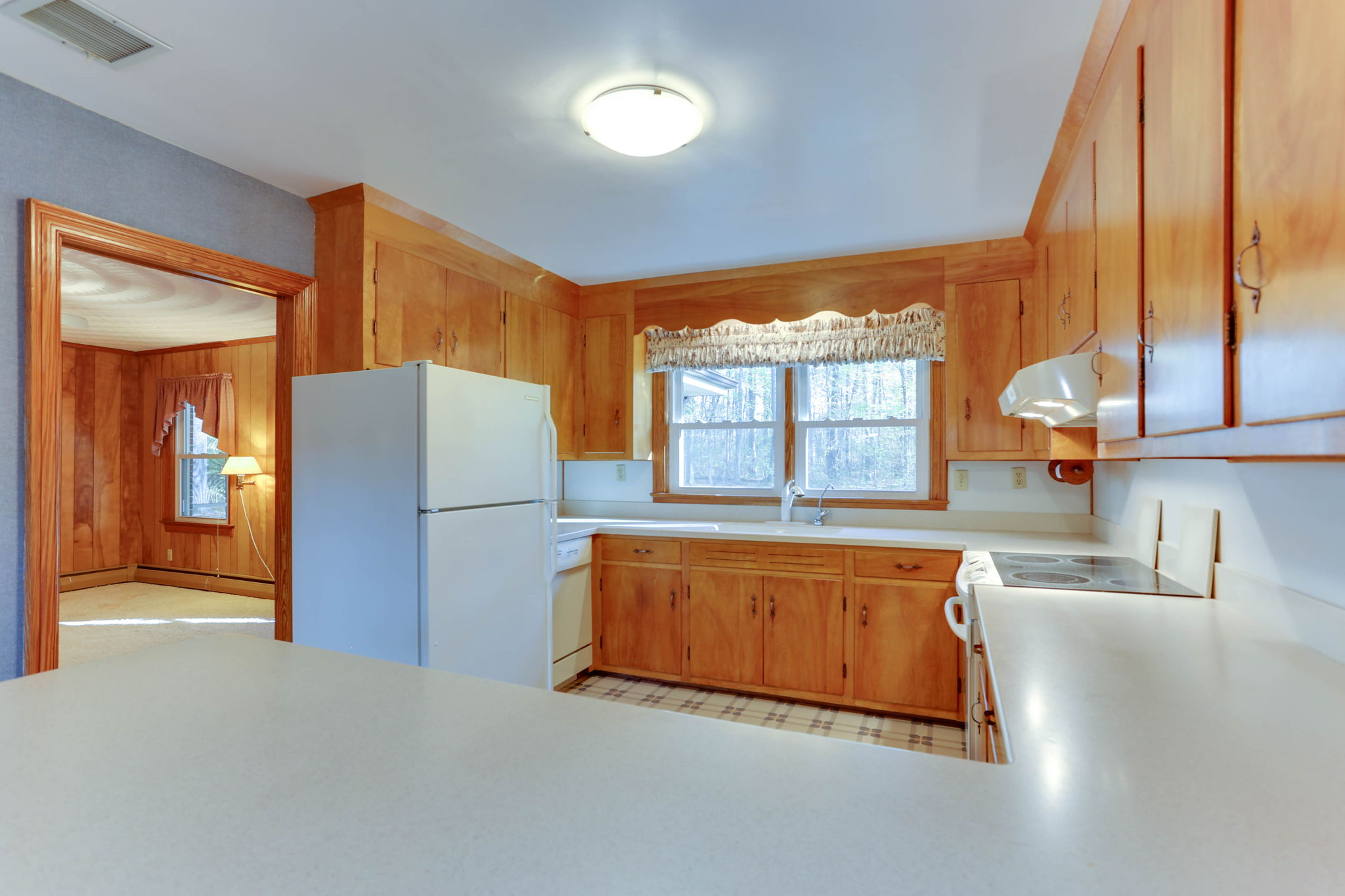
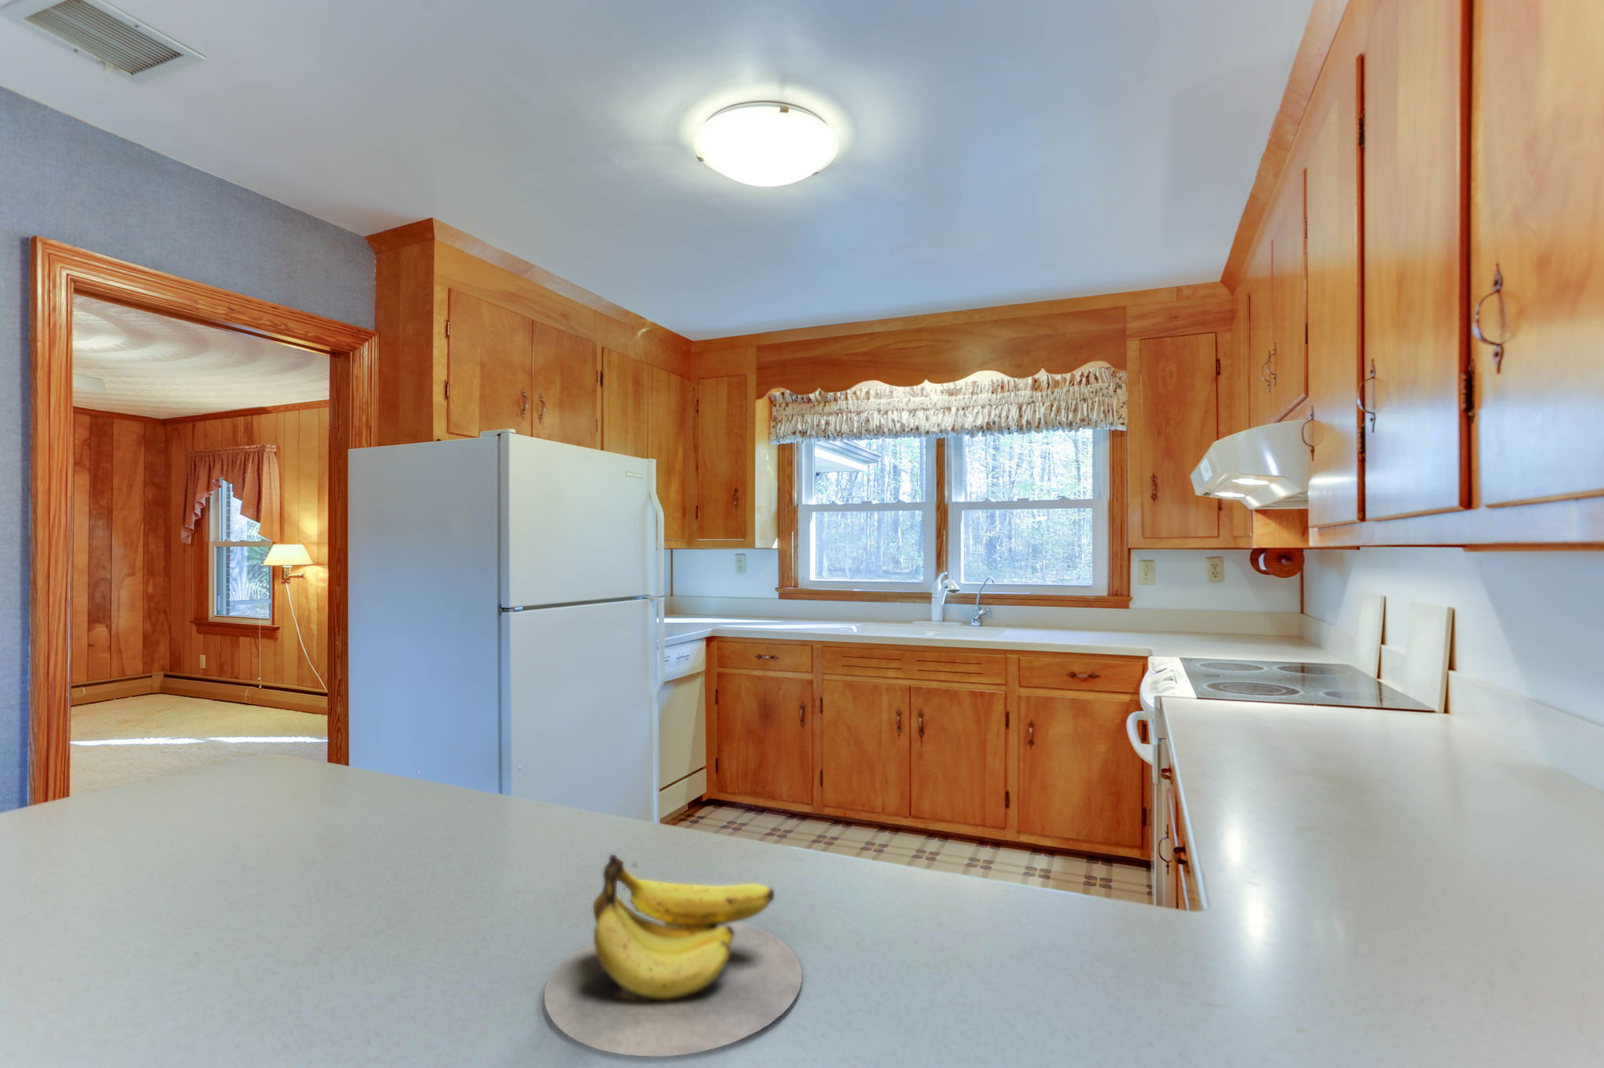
+ banana [544,853,803,1057]
